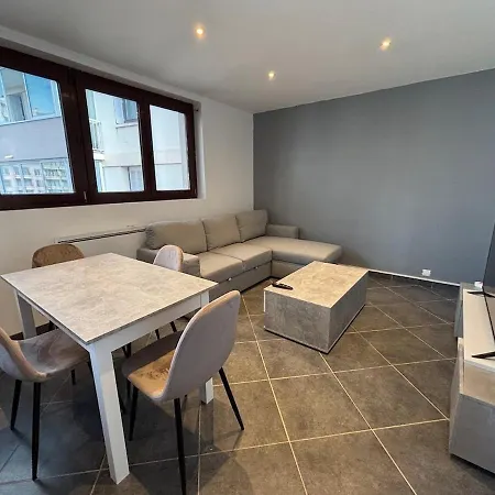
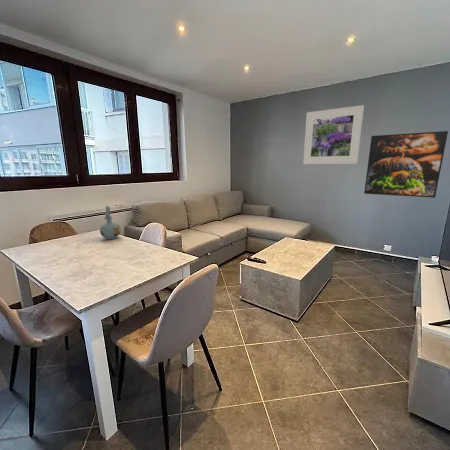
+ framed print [363,130,449,199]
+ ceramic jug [99,205,122,240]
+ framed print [302,104,365,165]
